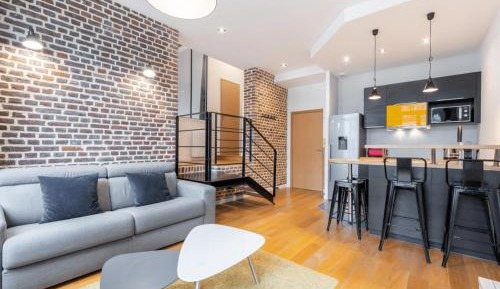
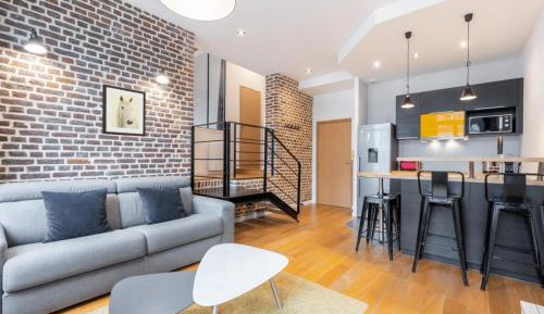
+ wall art [101,83,147,138]
